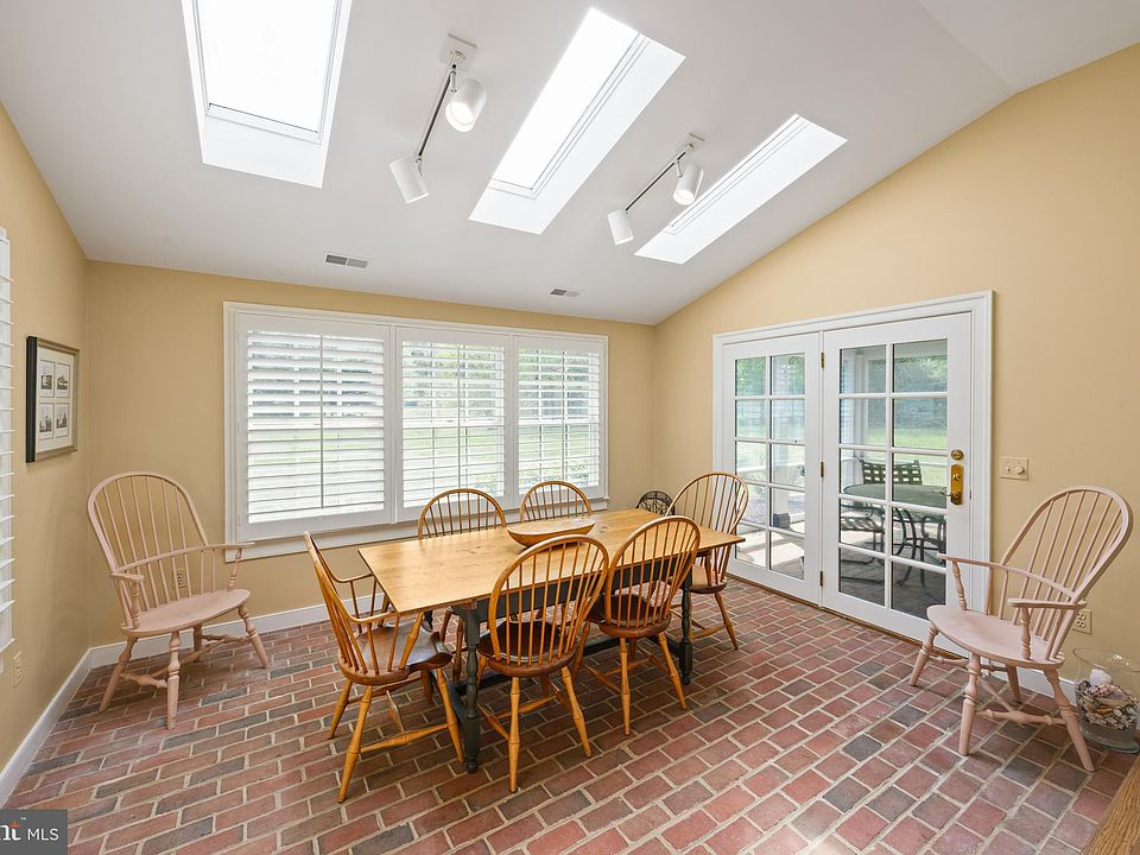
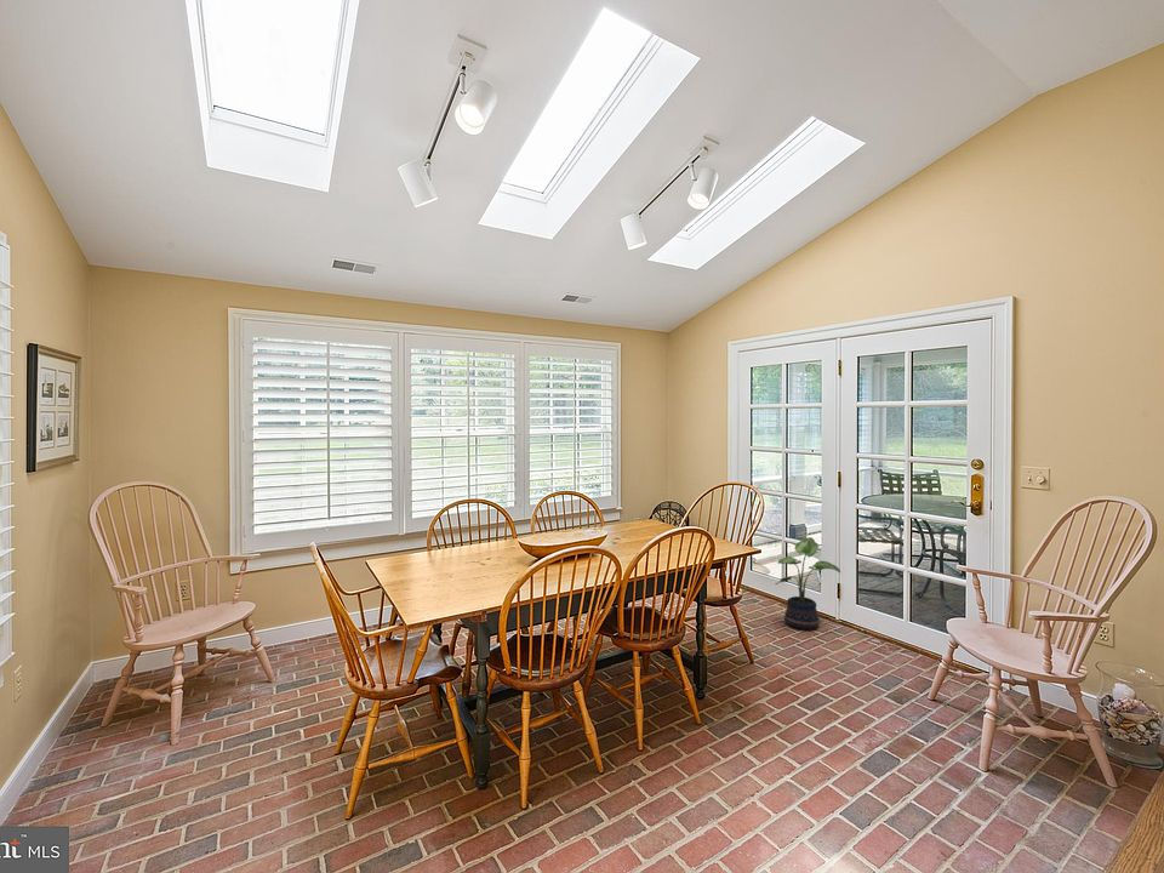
+ potted plant [774,536,841,630]
